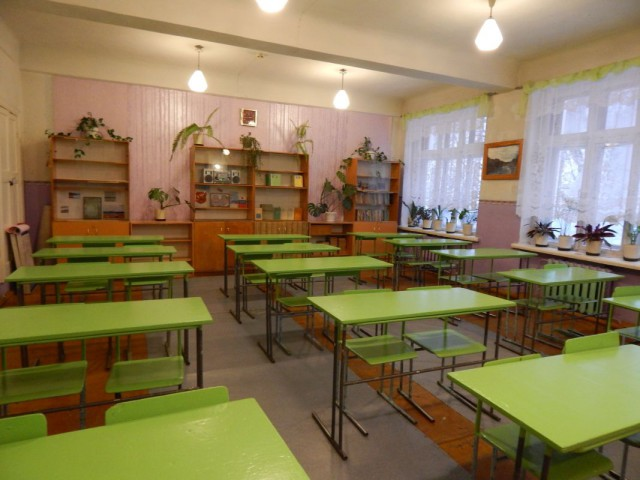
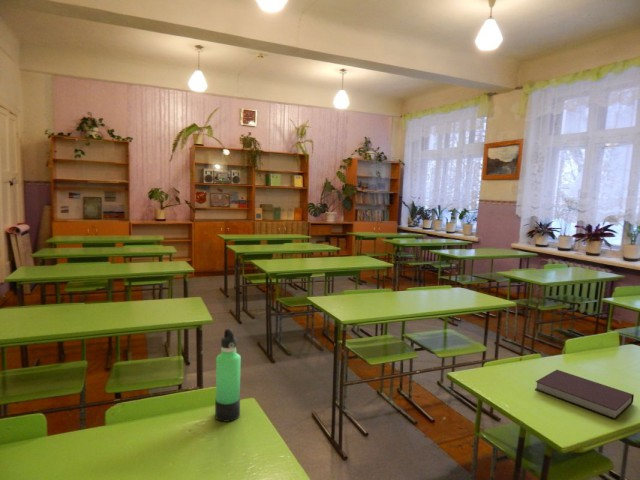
+ notebook [534,369,635,420]
+ thermos bottle [214,328,242,423]
